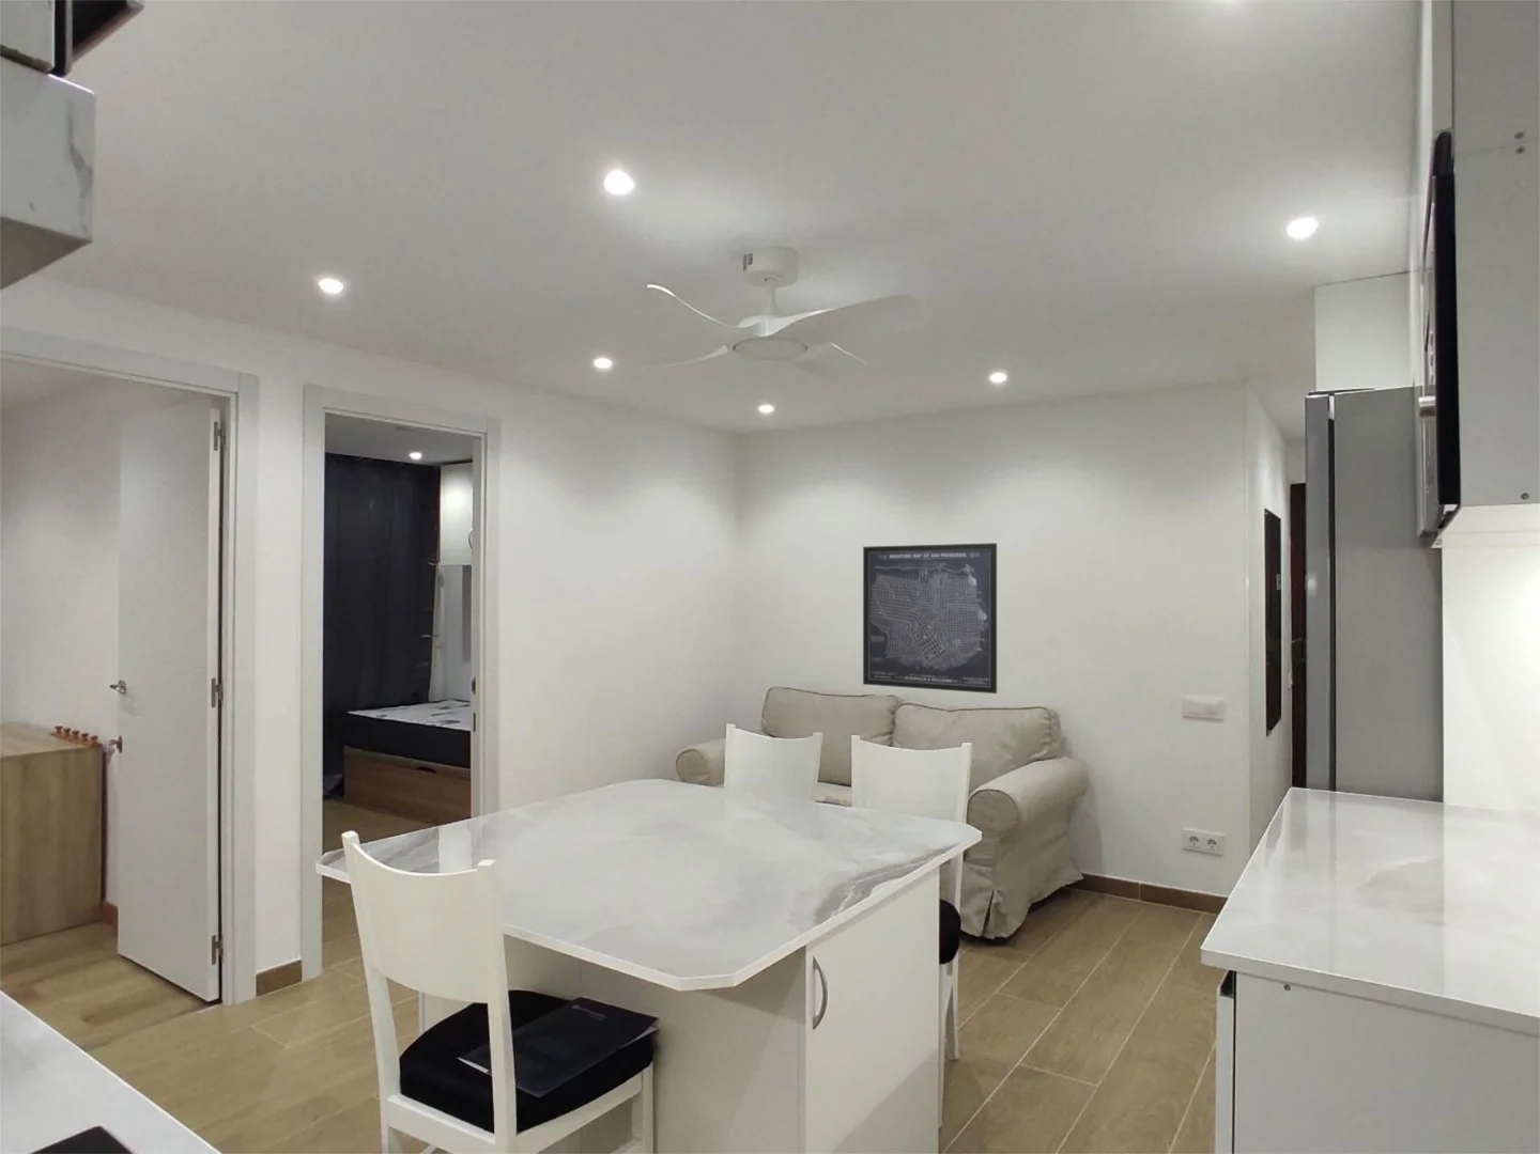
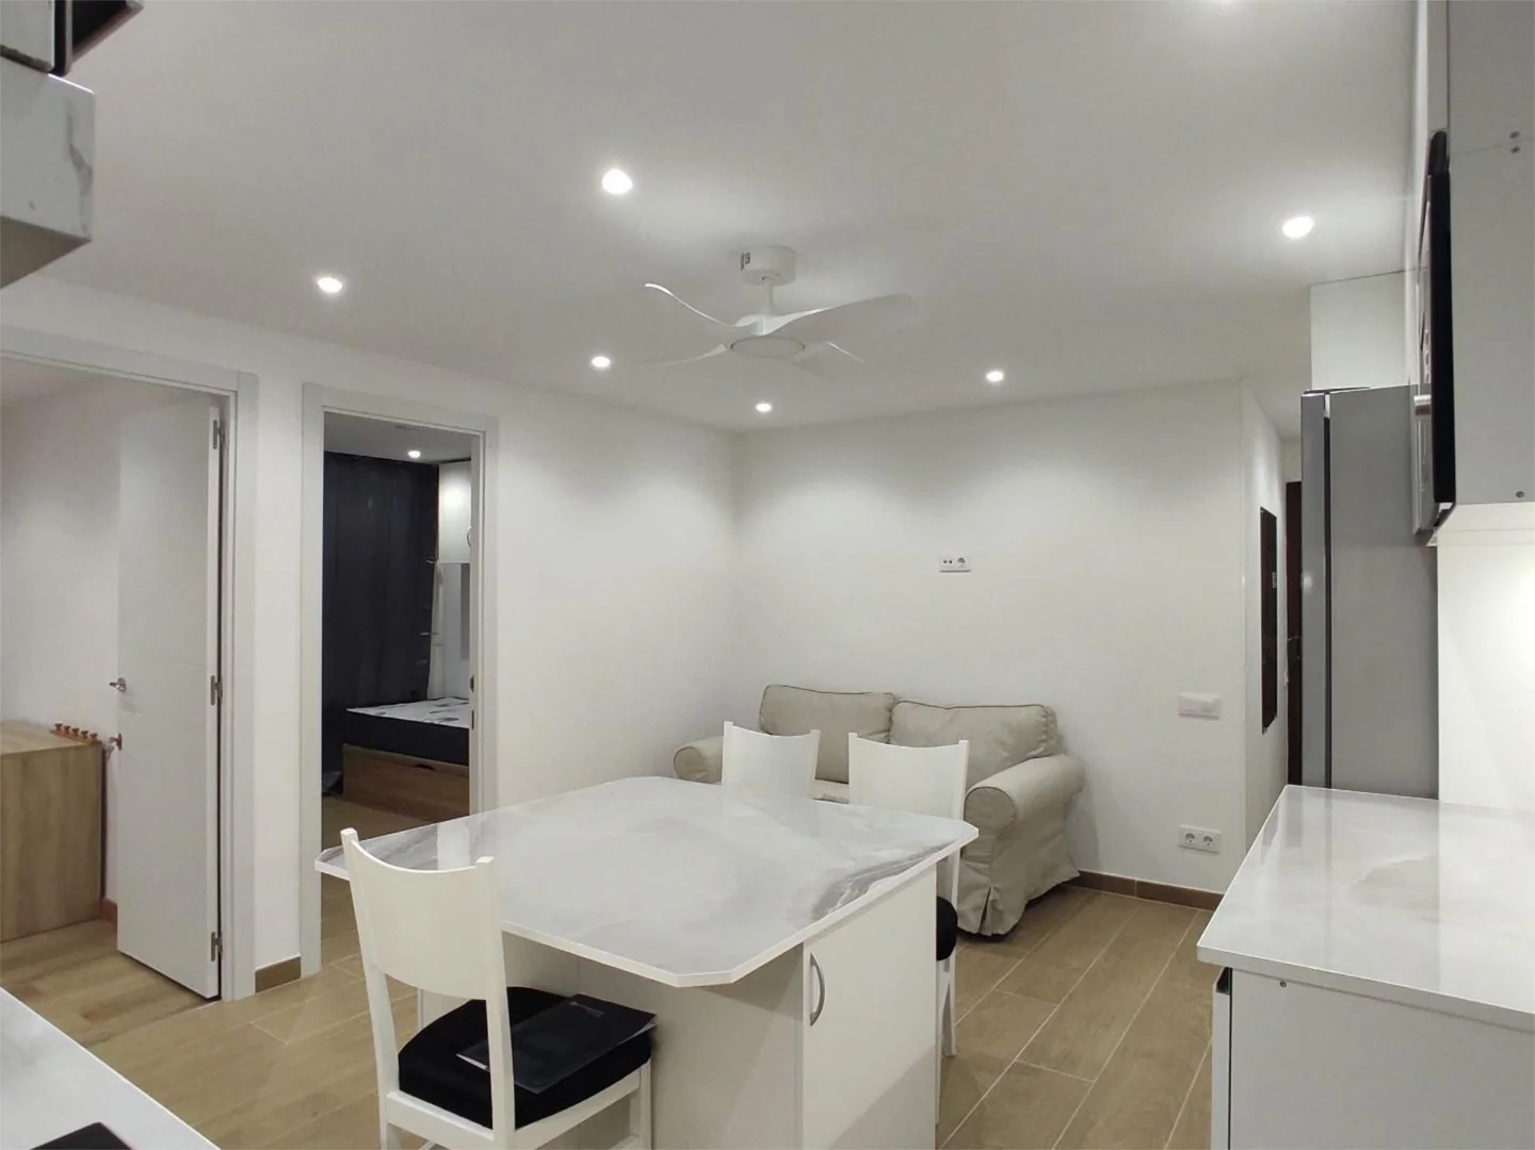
- wall art [862,542,998,695]
